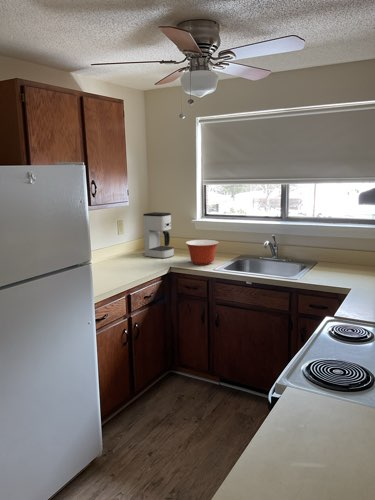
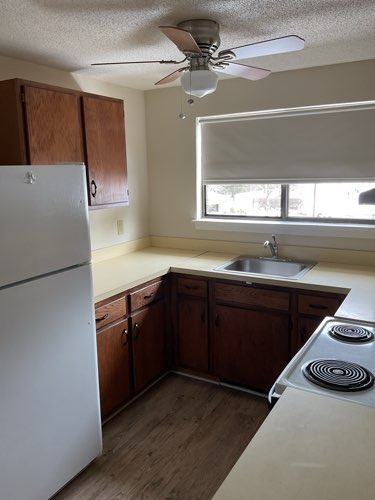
- mixing bowl [185,239,220,266]
- coffee maker [142,211,175,259]
